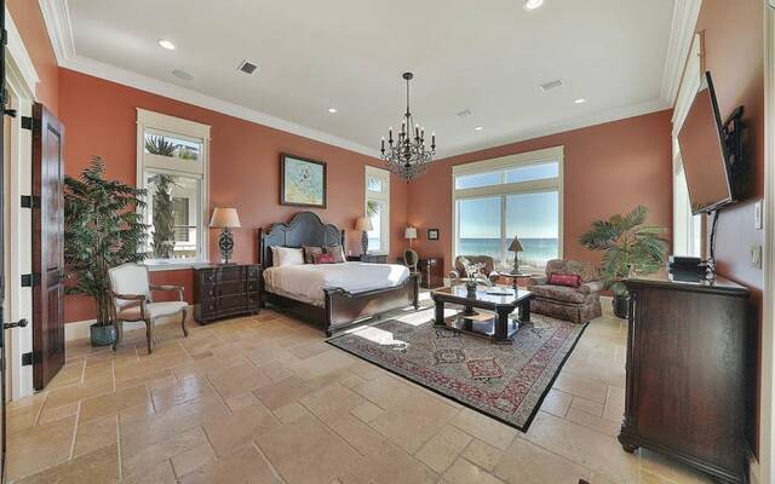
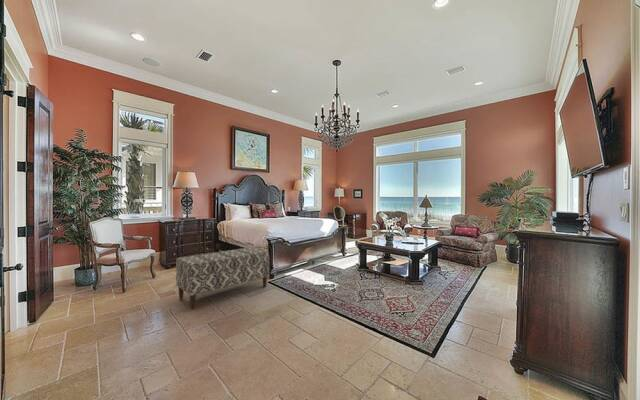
+ bench [175,246,270,309]
